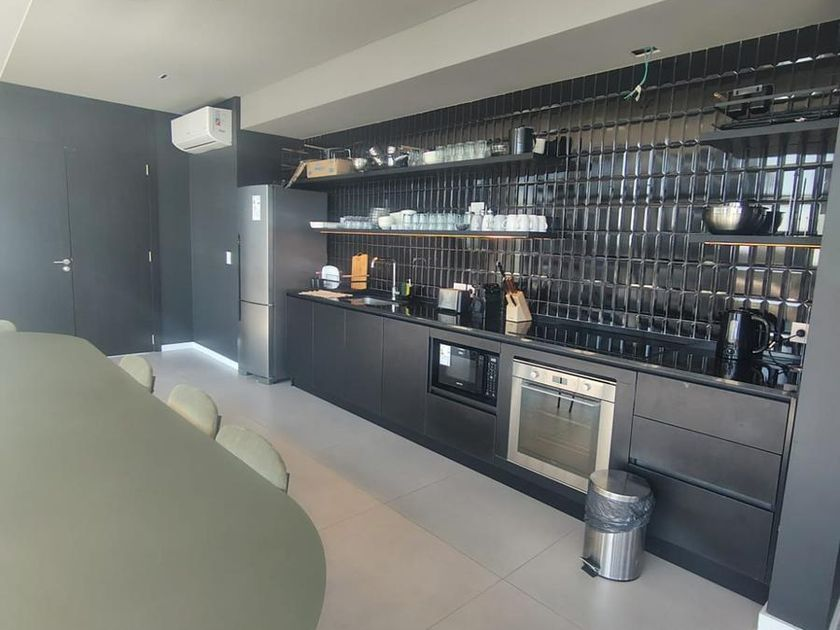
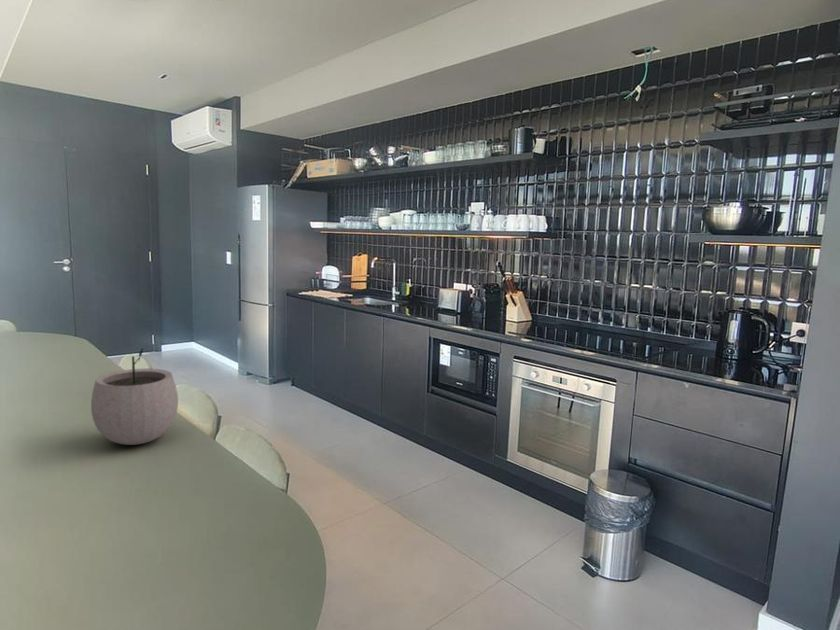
+ plant pot [90,347,179,446]
